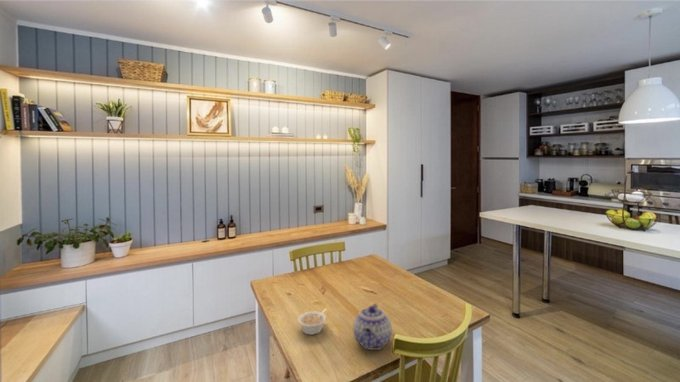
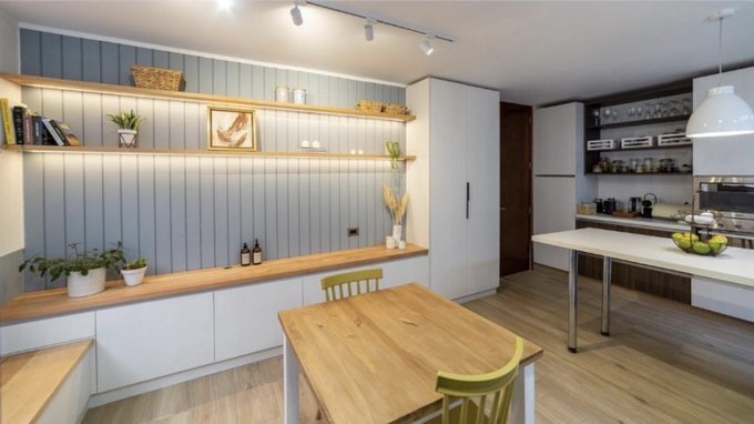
- legume [297,308,328,336]
- teapot [352,303,393,351]
